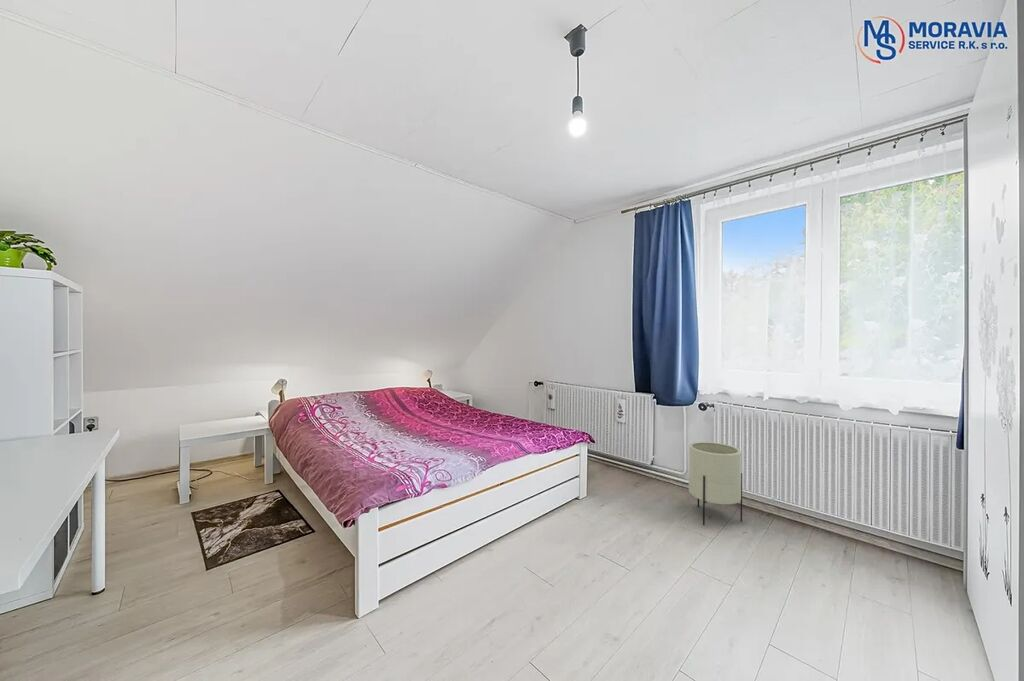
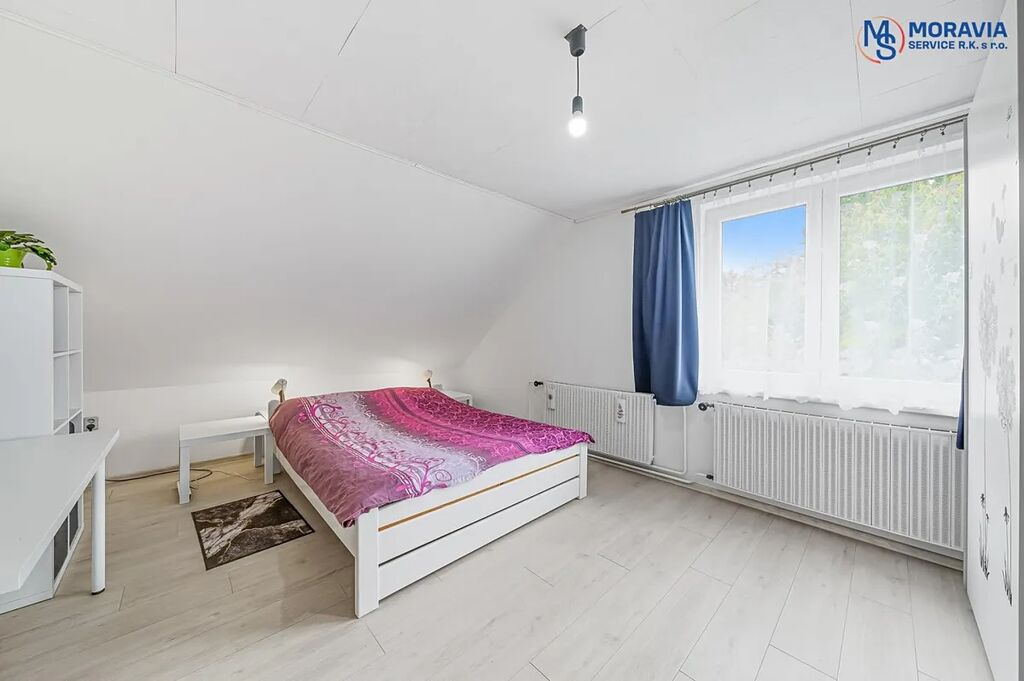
- planter [688,441,743,526]
